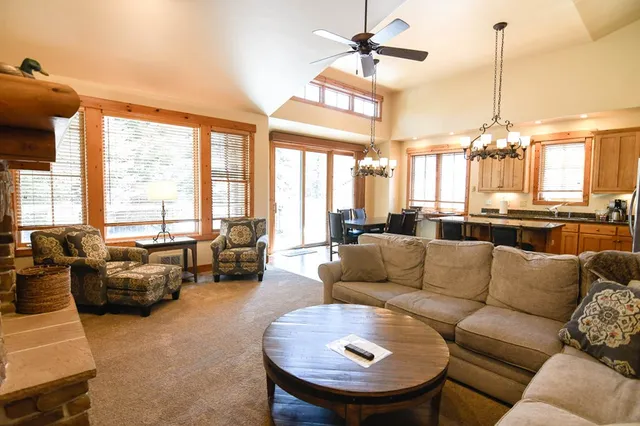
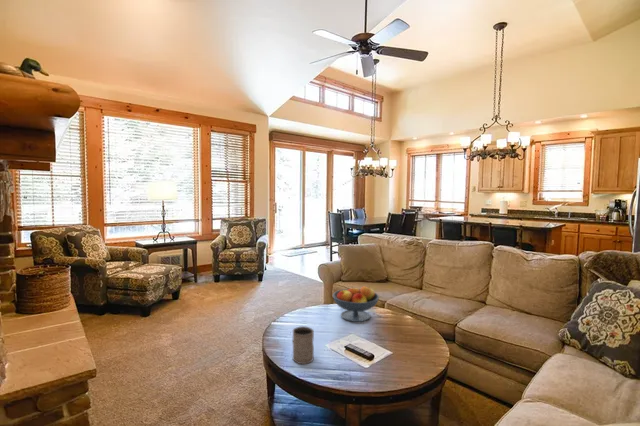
+ mug [292,325,315,365]
+ fruit bowl [332,285,380,323]
